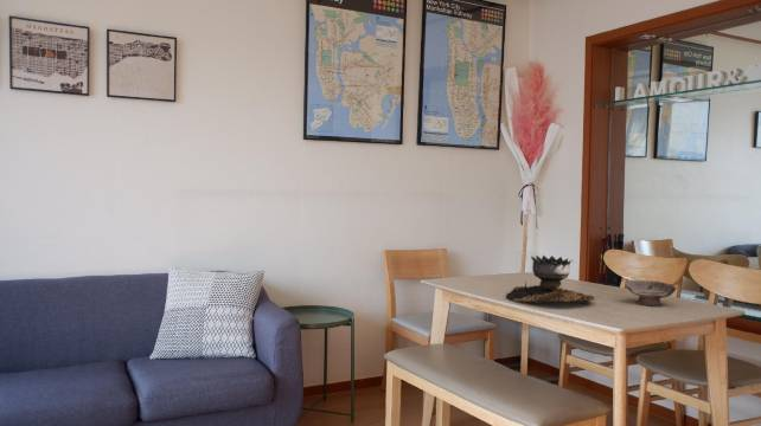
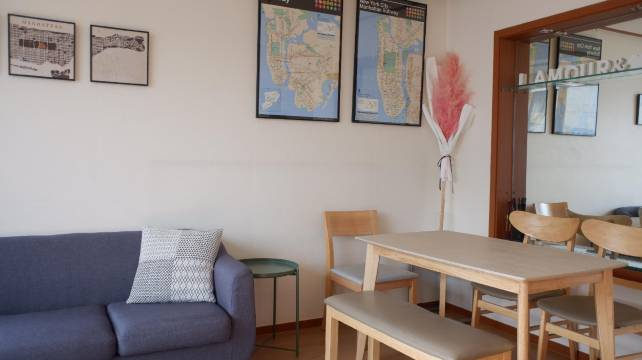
- ceramic bowl [625,279,678,308]
- brazier [505,253,595,303]
